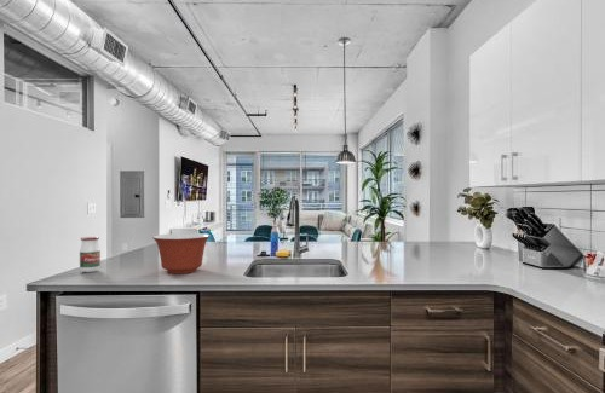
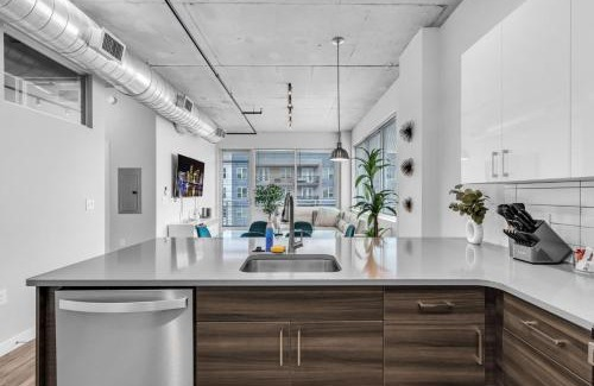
- mixing bowl [151,232,212,274]
- jar [79,236,102,273]
